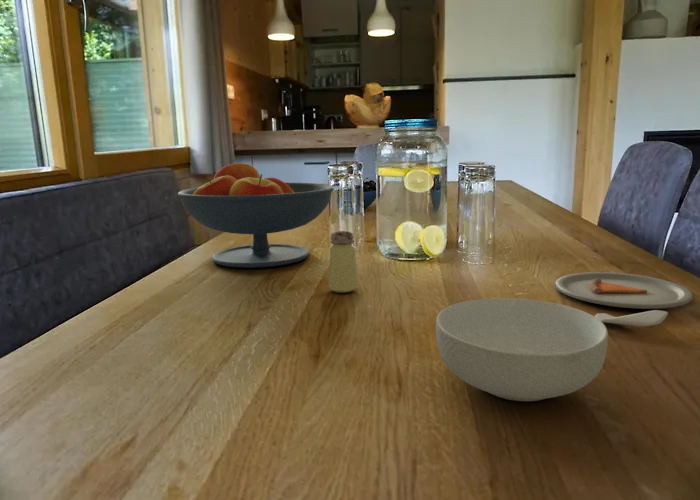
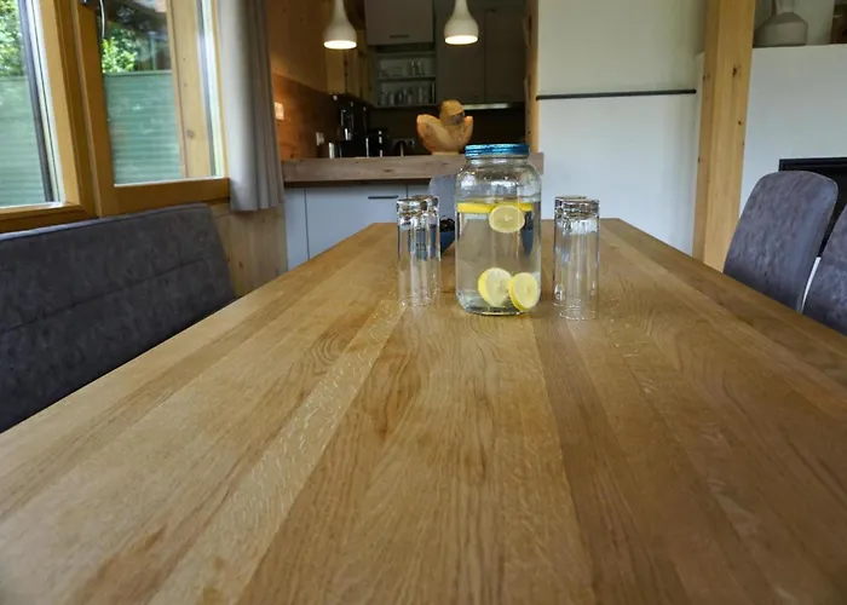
- fruit bowl [177,162,335,269]
- cereal bowl [435,297,609,402]
- dinner plate [554,271,693,328]
- saltshaker [328,230,359,294]
